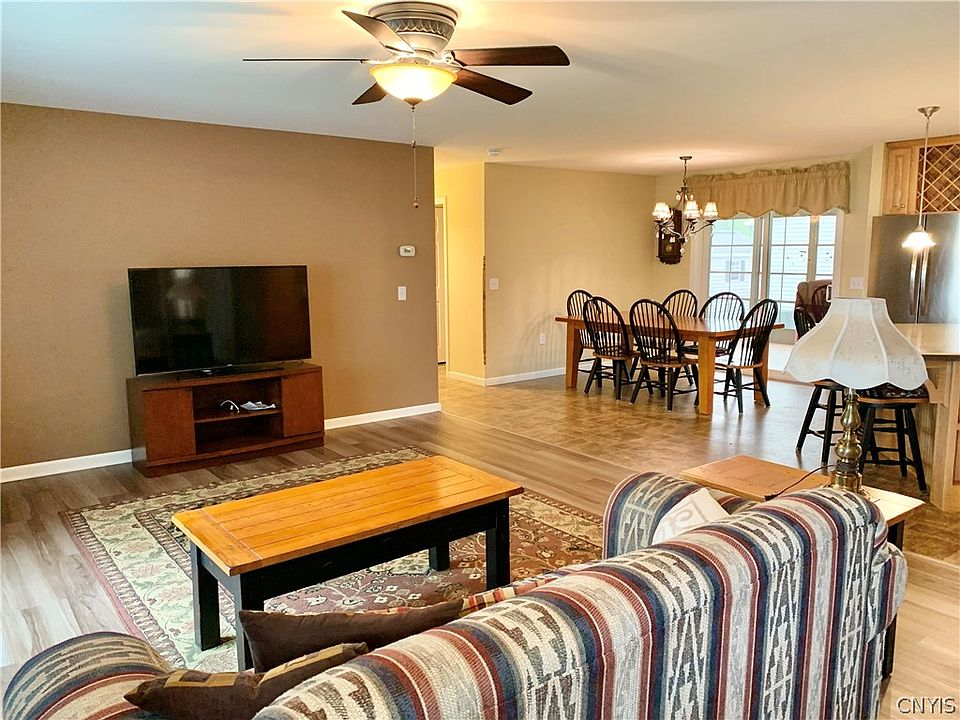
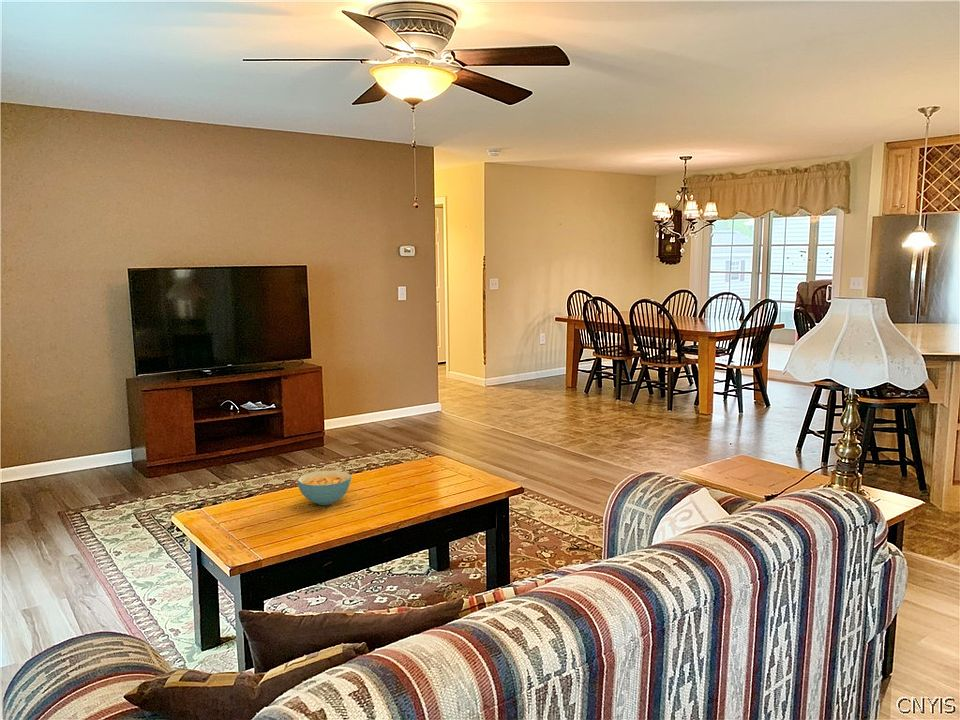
+ cereal bowl [296,469,352,506]
